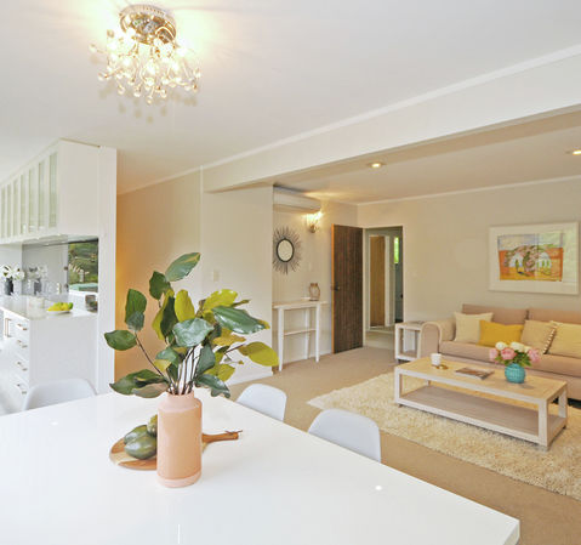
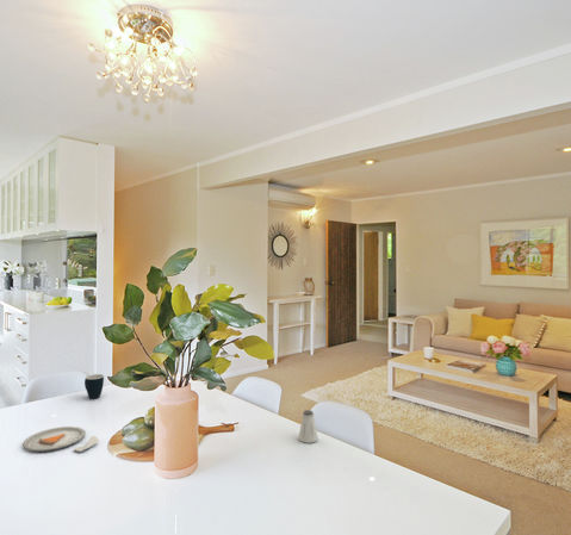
+ dinner plate [21,425,100,453]
+ mug [83,373,105,400]
+ saltshaker [297,409,319,444]
